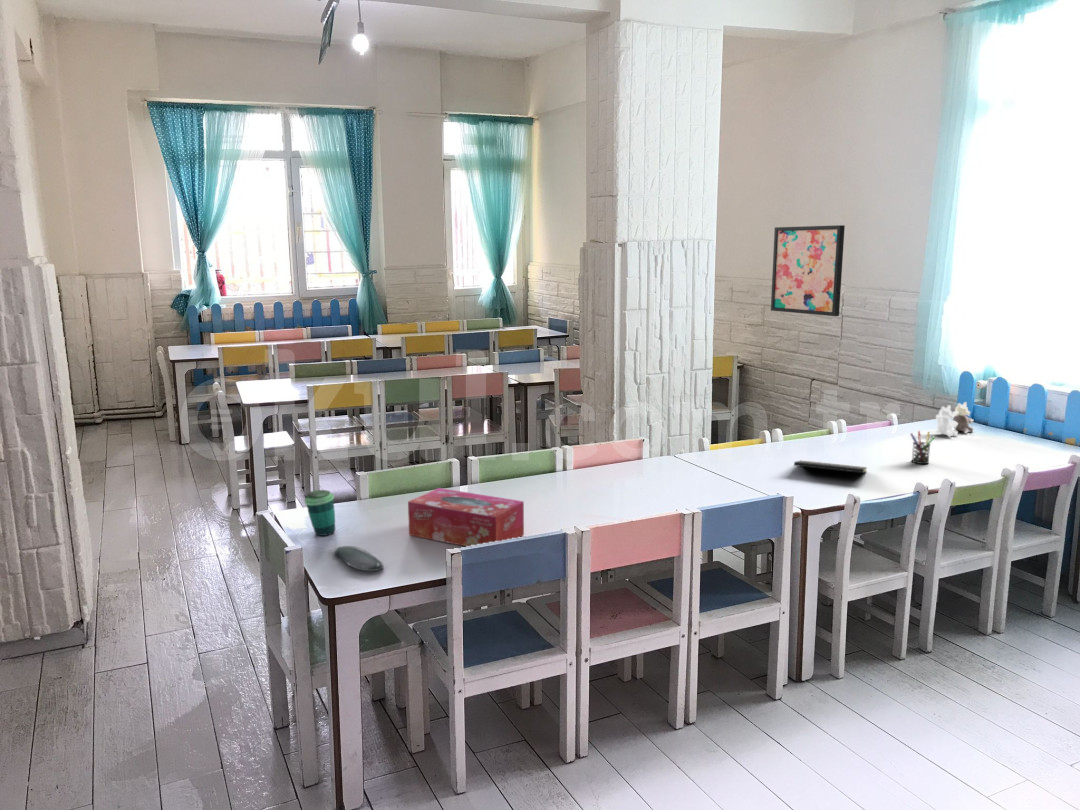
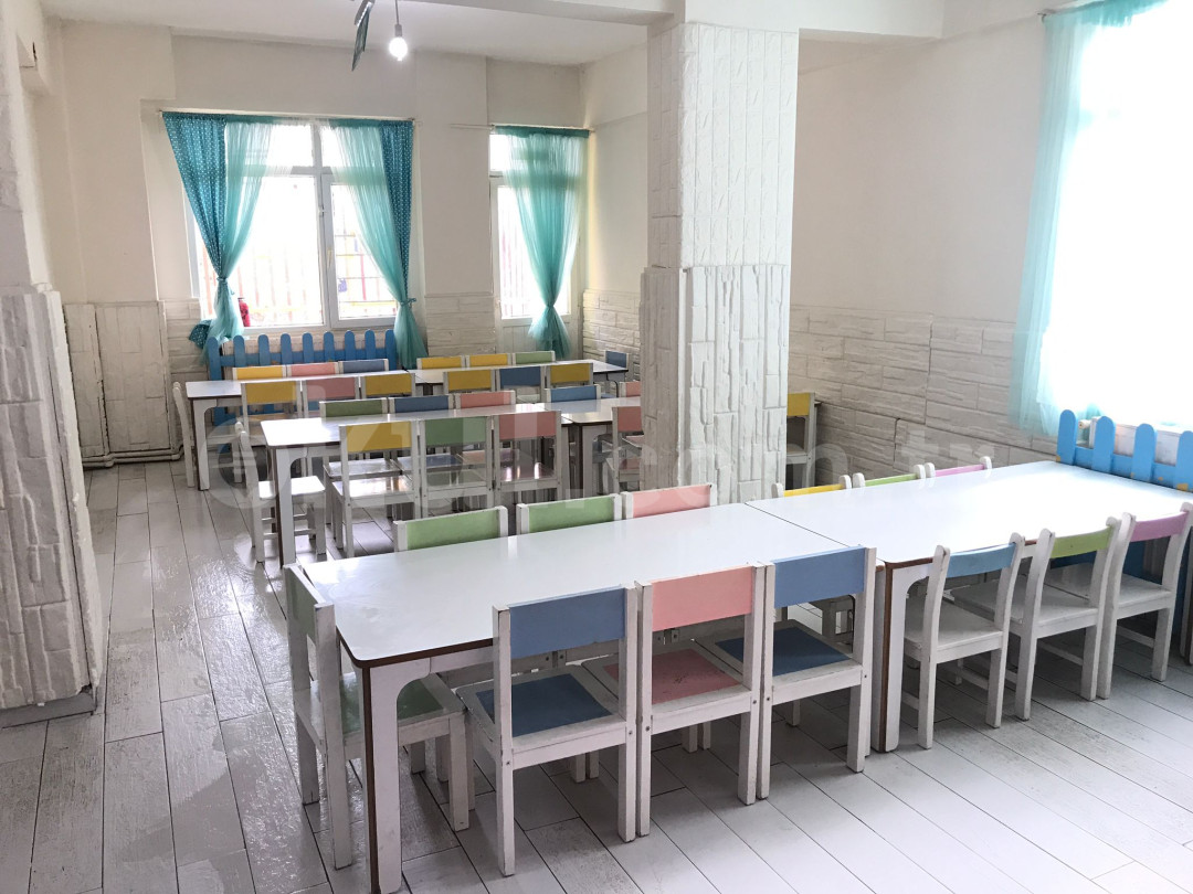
- wall art [770,224,846,317]
- teddy bear [935,401,975,438]
- oval tray [333,545,384,572]
- notepad [793,459,868,482]
- cup [304,489,336,537]
- tissue box [407,487,525,547]
- pen holder [909,430,936,465]
